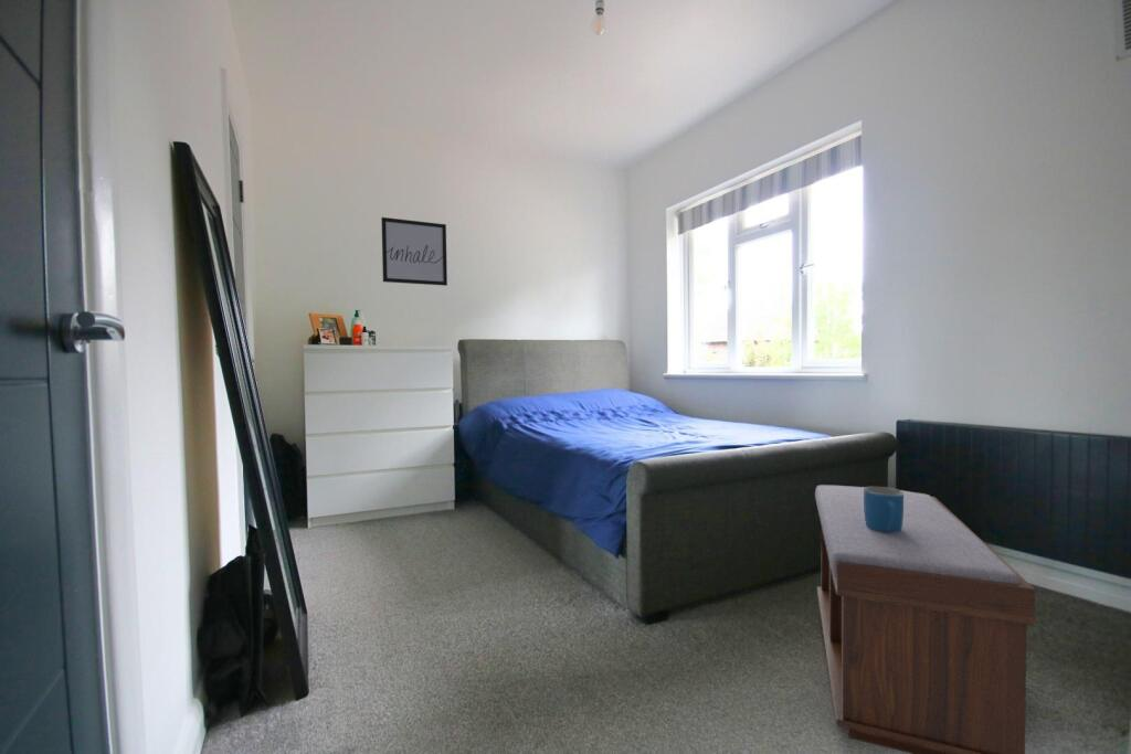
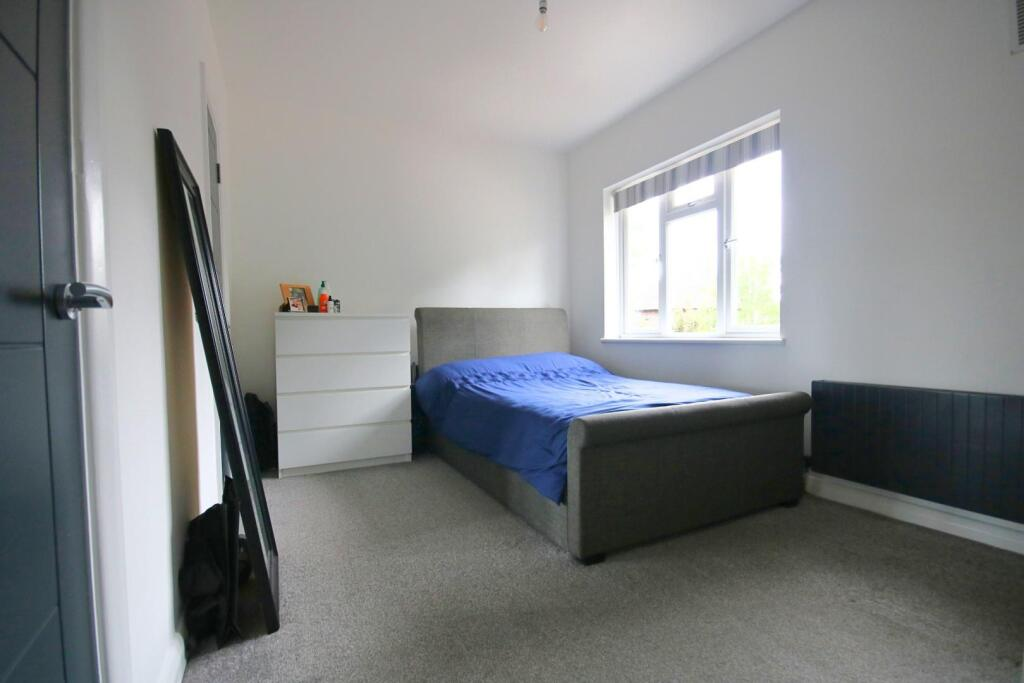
- wall art [380,216,448,287]
- bench [814,484,1036,754]
- mug [864,486,903,532]
